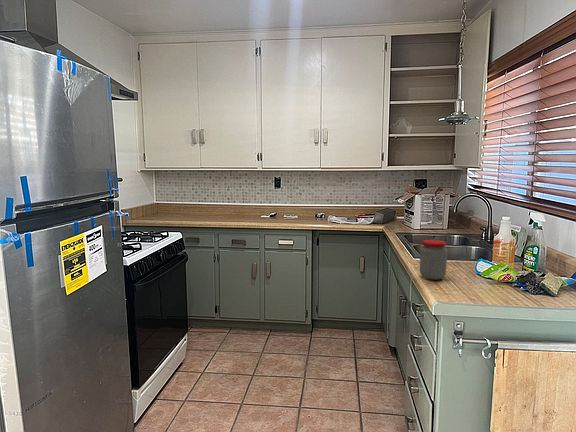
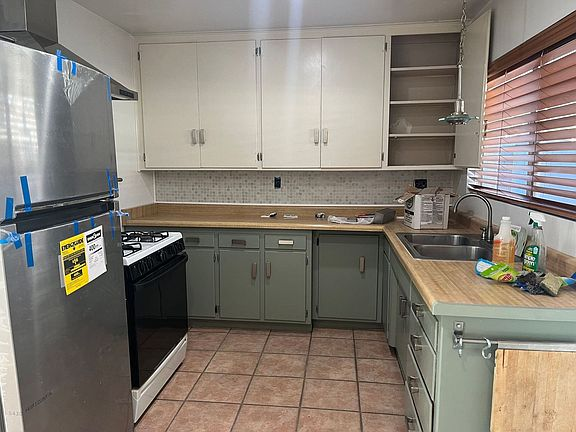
- jar [419,239,448,281]
